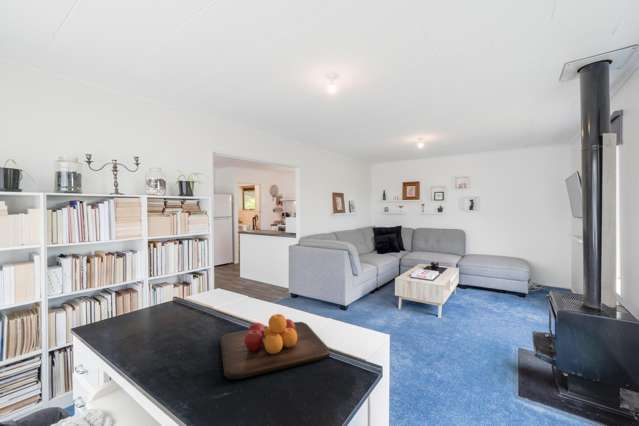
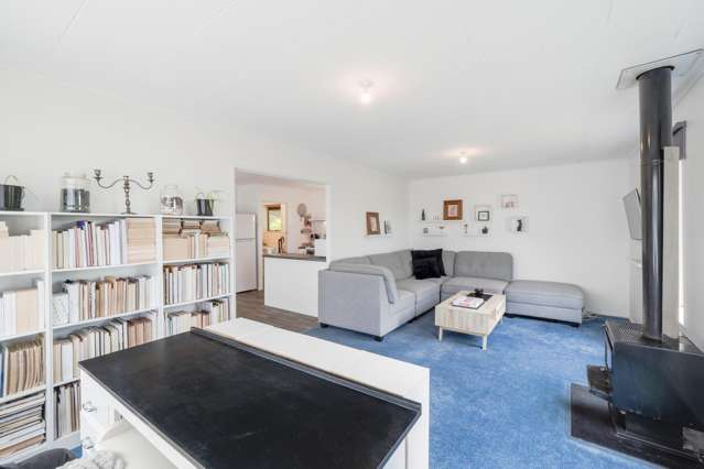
- chopping board [220,313,330,380]
